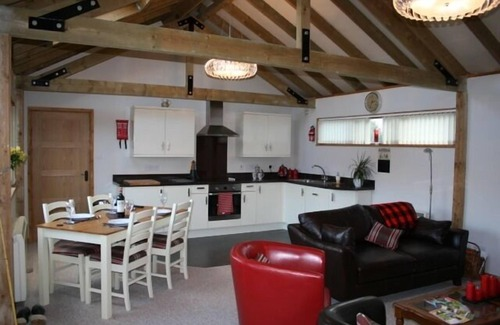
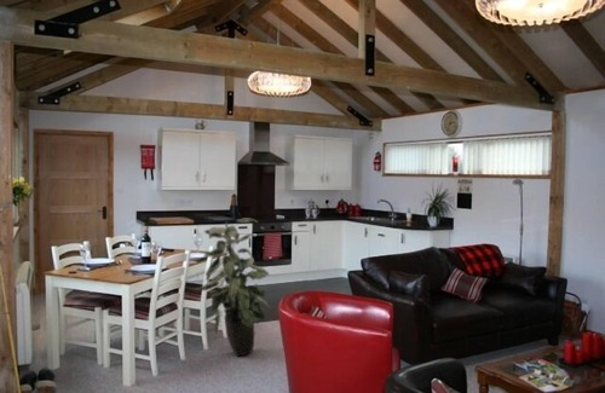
+ indoor plant [196,218,271,358]
